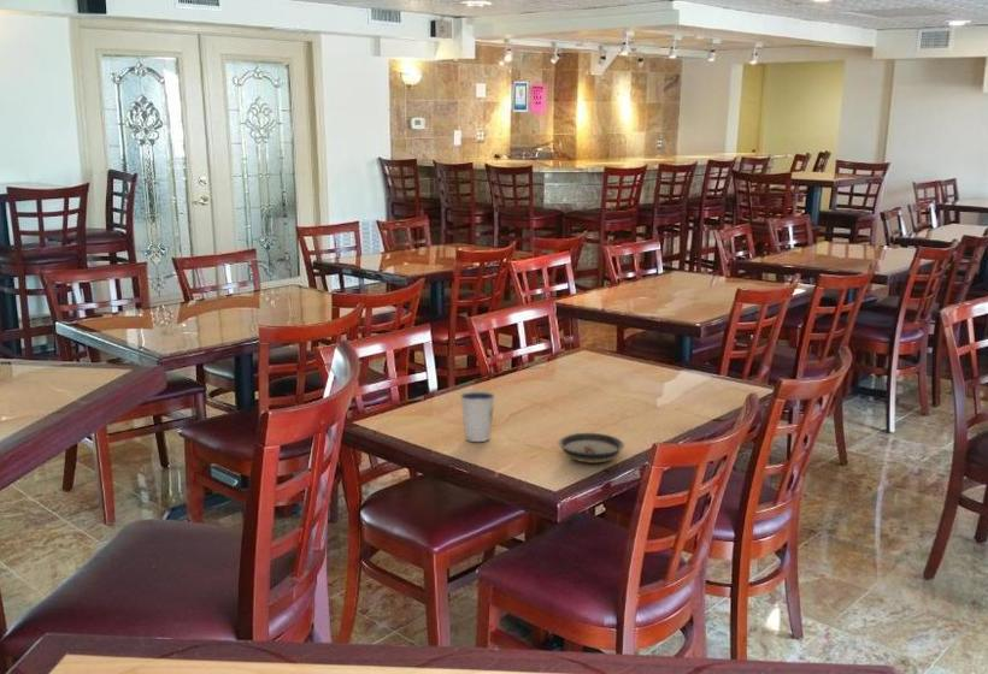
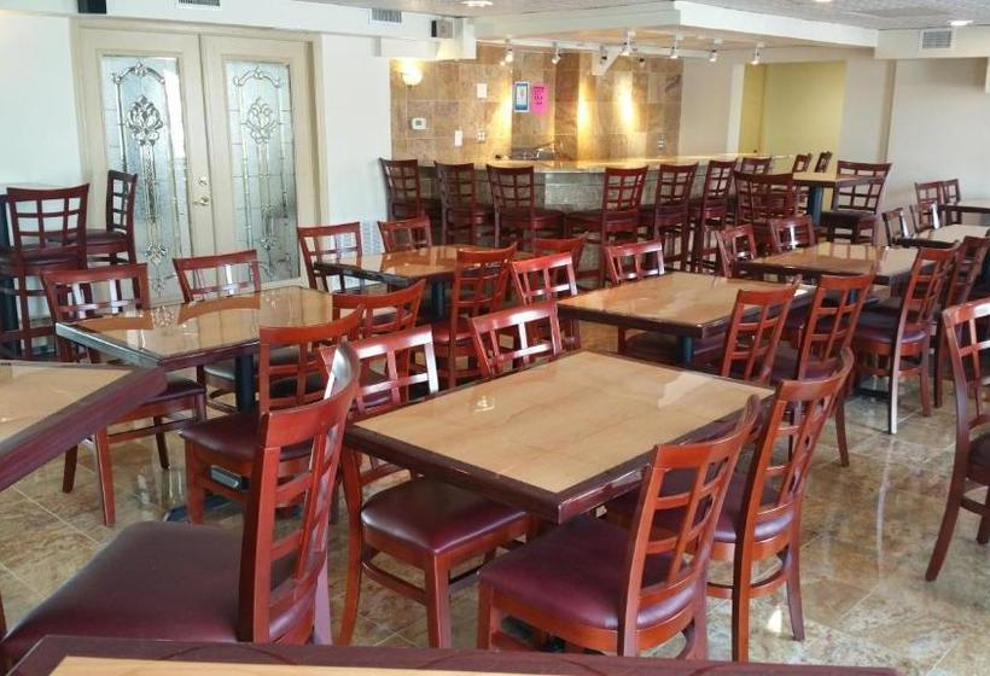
- saucer [557,432,625,465]
- dixie cup [459,390,496,443]
